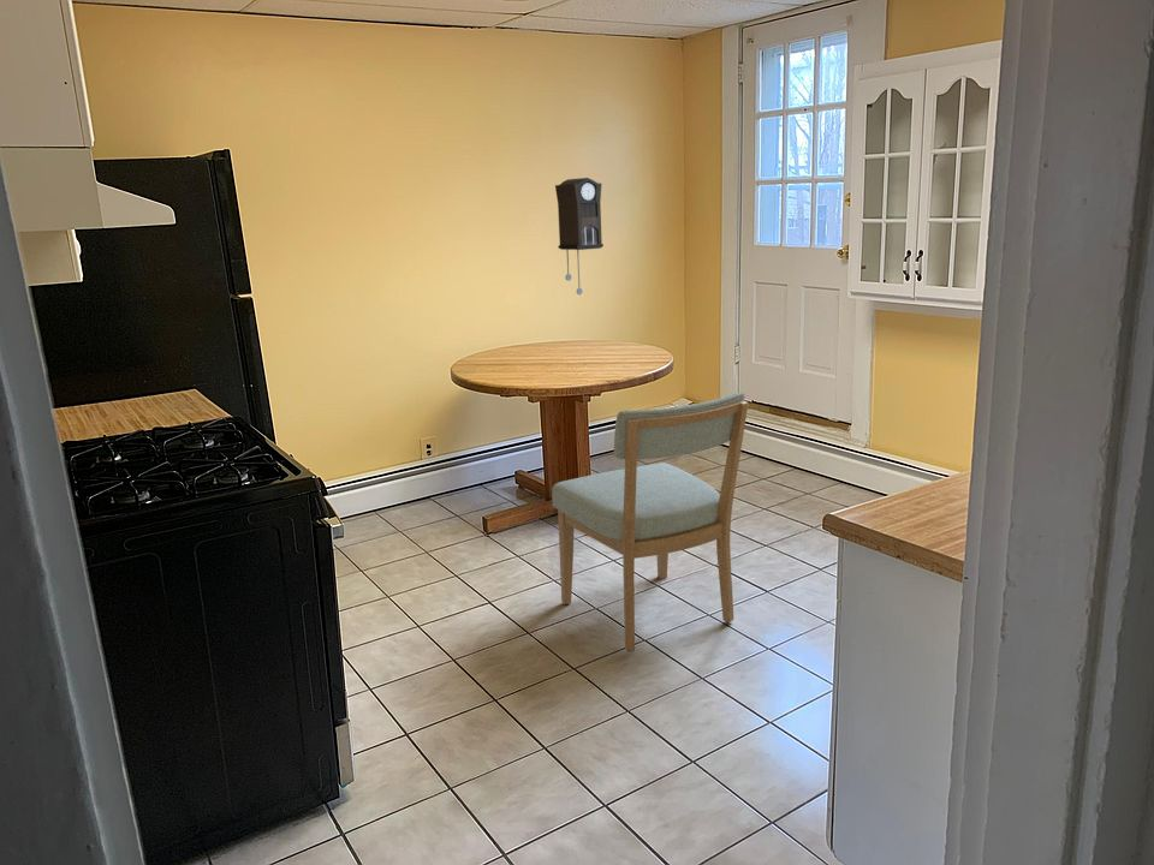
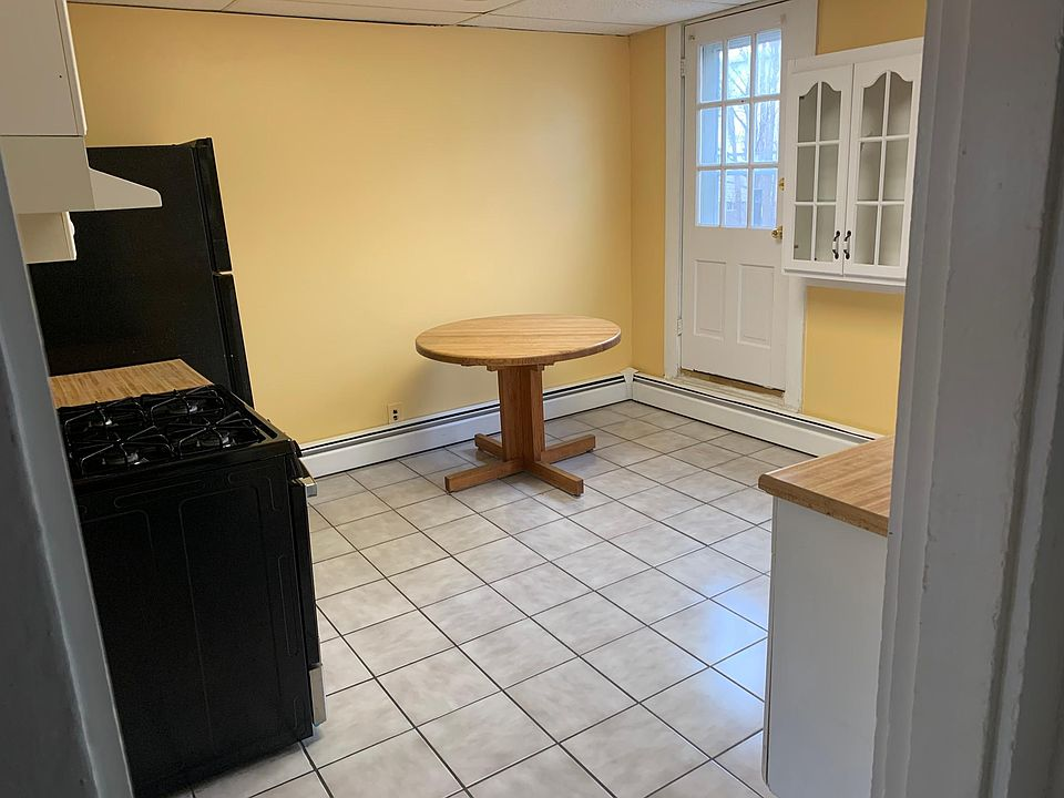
- pendulum clock [554,177,605,296]
- chair [551,392,749,652]
